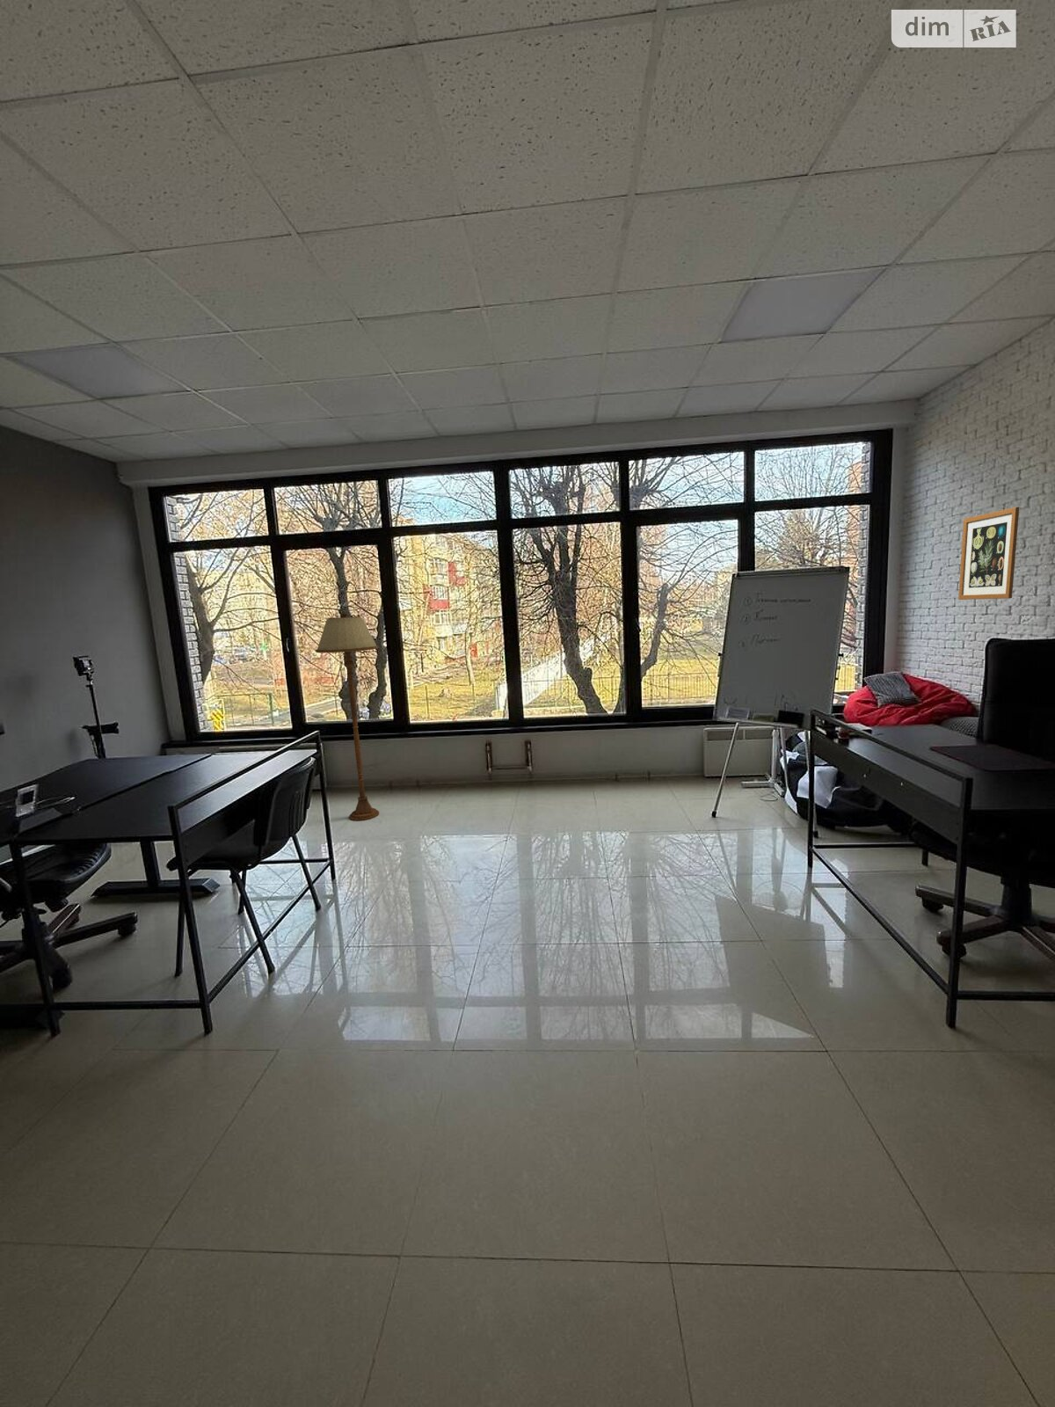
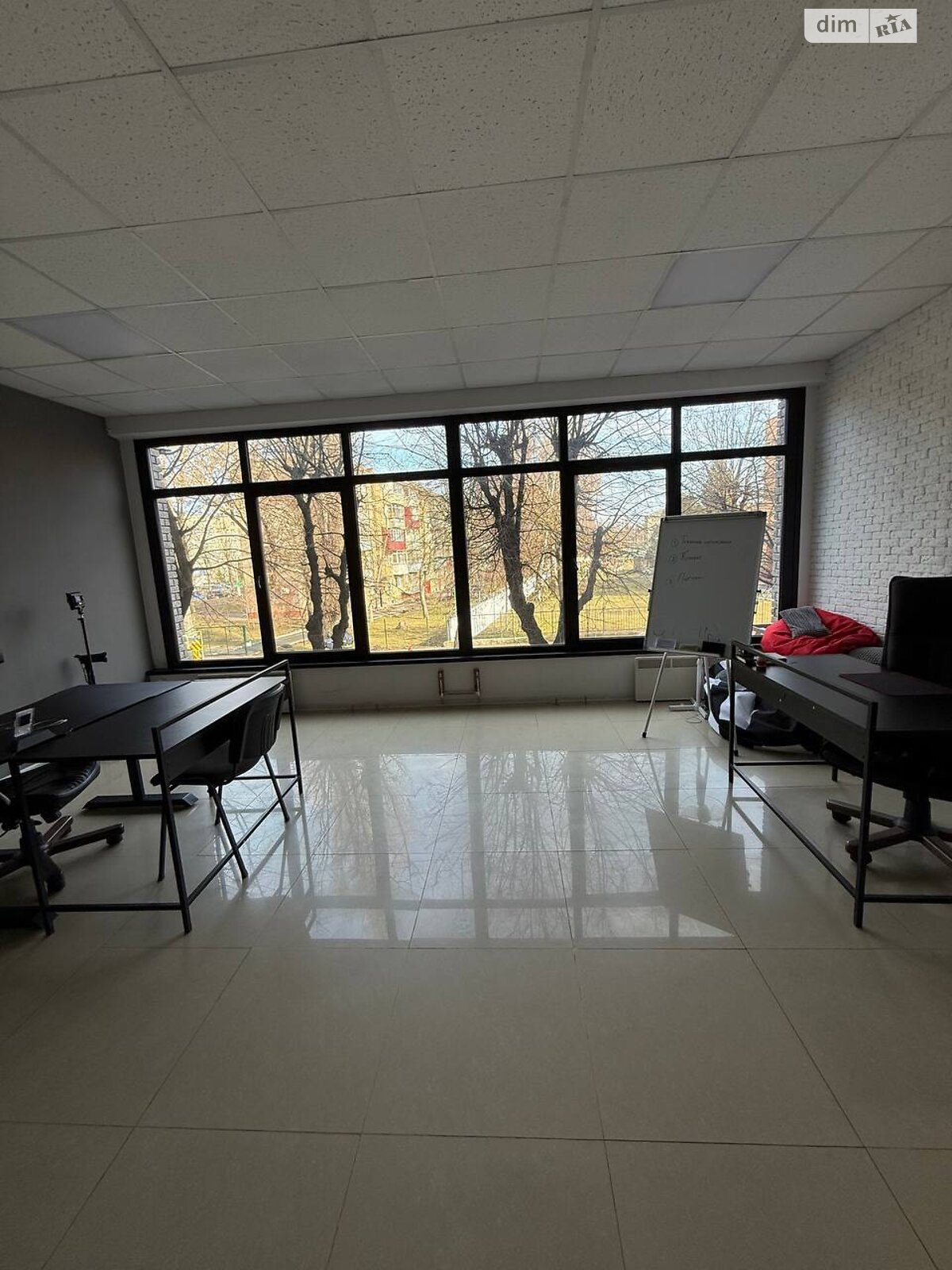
- wall art [957,506,1020,600]
- floor lamp [315,612,380,821]
